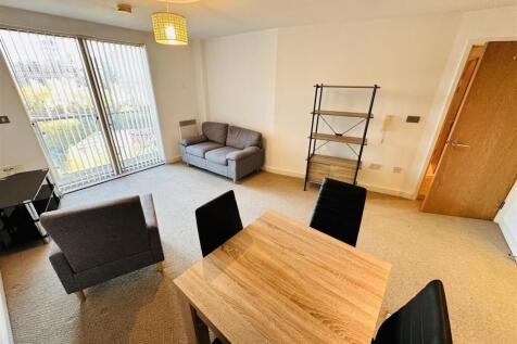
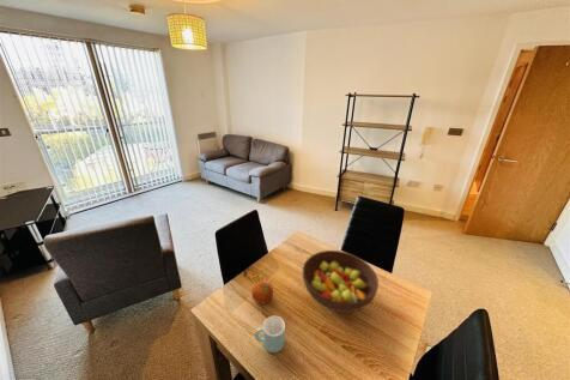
+ mug [254,315,286,354]
+ fruit bowl [302,249,380,314]
+ fruit [250,281,274,304]
